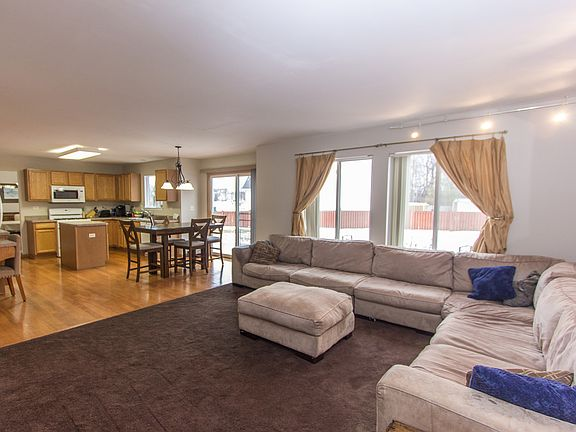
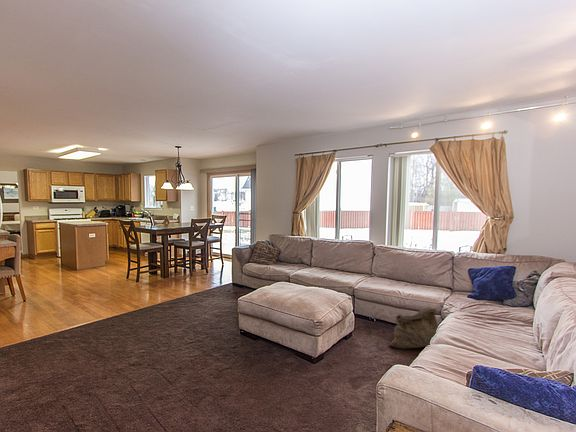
+ bag [388,307,439,350]
